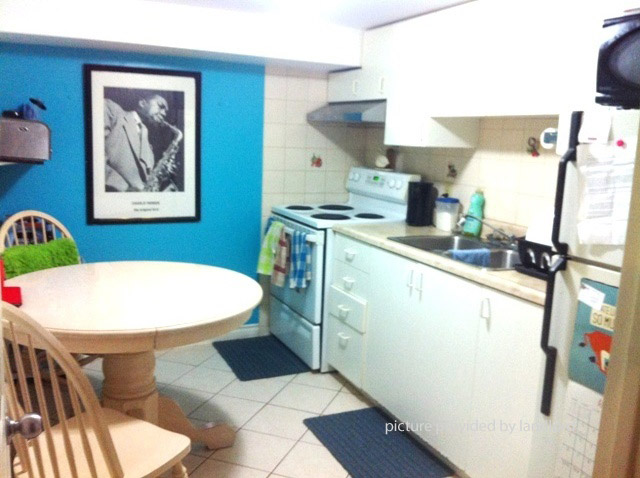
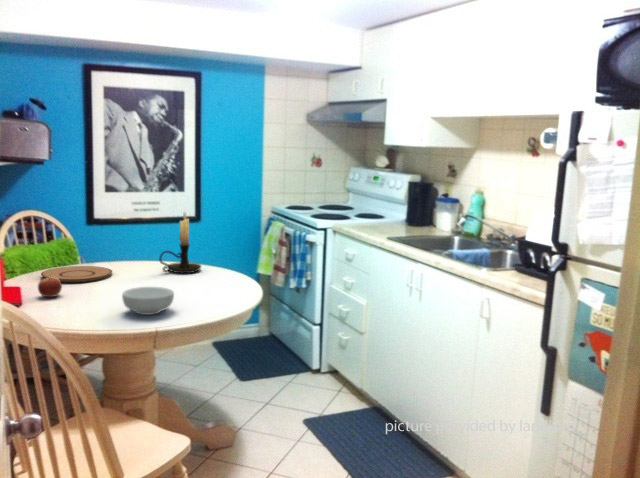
+ cereal bowl [121,286,175,316]
+ candle holder [158,209,202,274]
+ apple [37,276,63,298]
+ plate [40,265,113,283]
